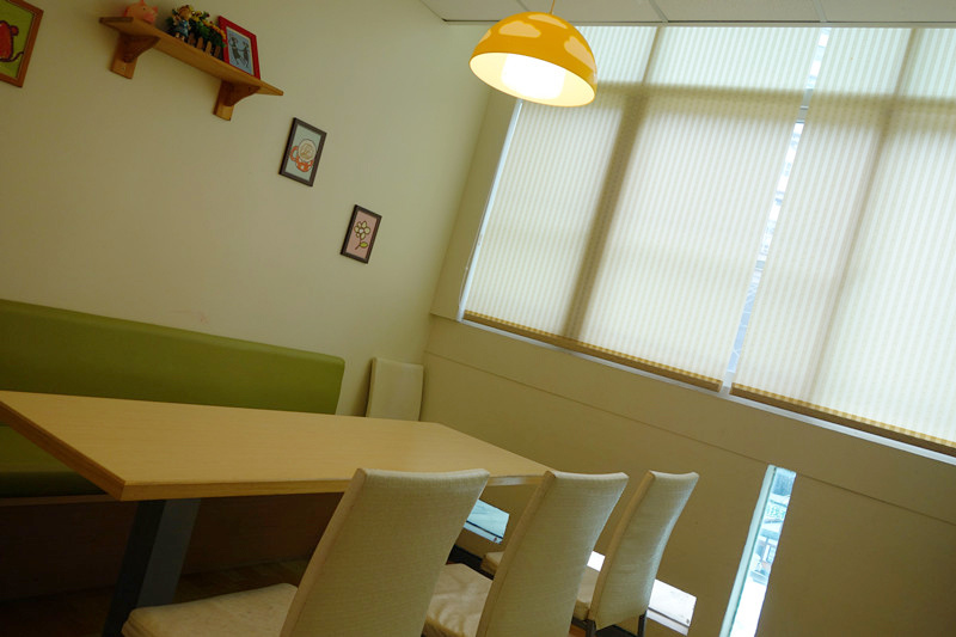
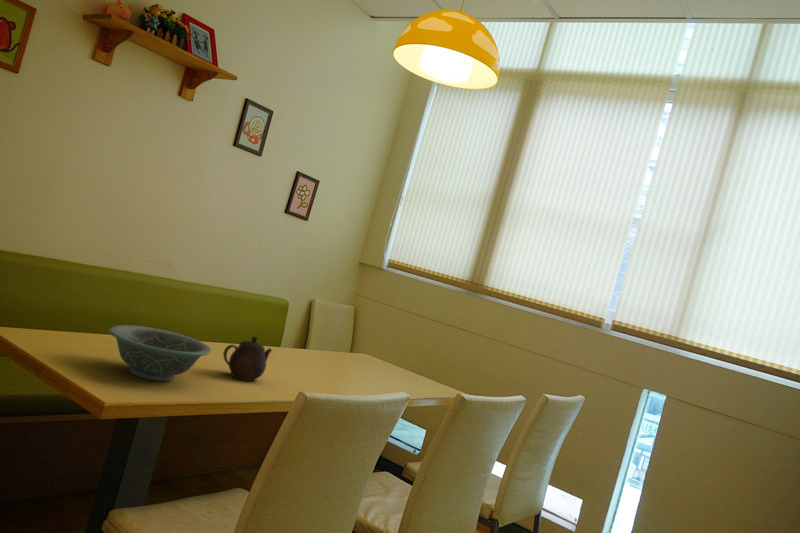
+ teapot [222,335,273,382]
+ decorative bowl [108,324,212,382]
